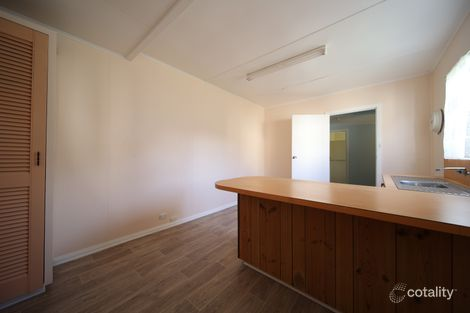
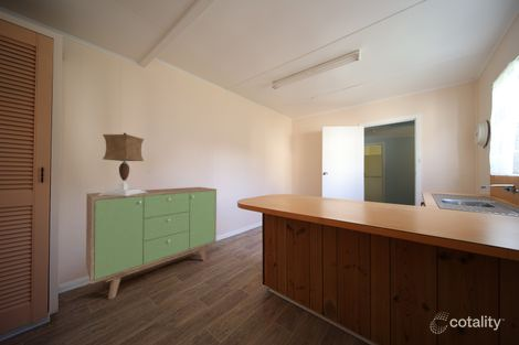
+ sideboard [85,186,218,300]
+ table lamp [99,132,148,196]
